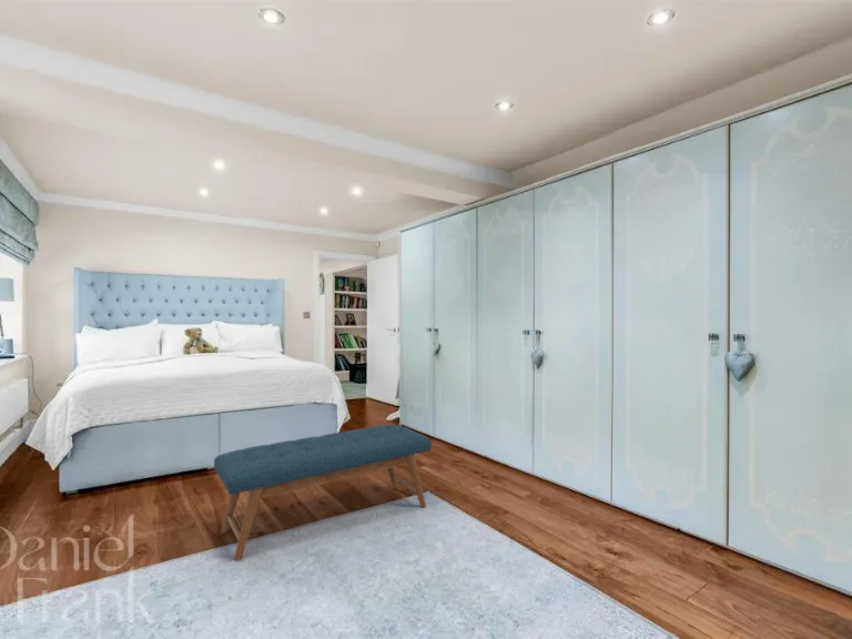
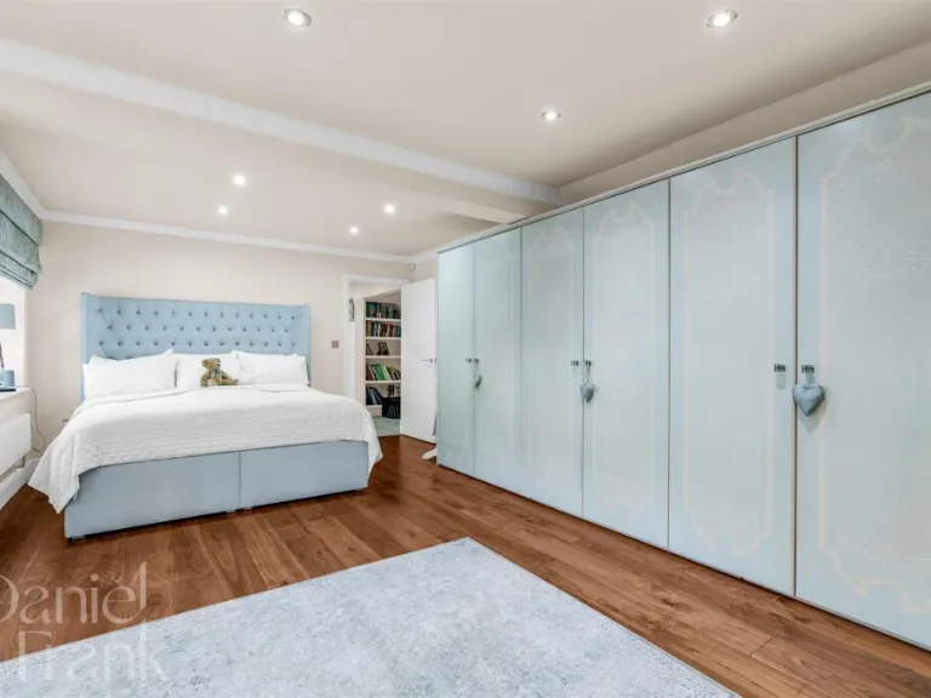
- bench [213,424,433,562]
